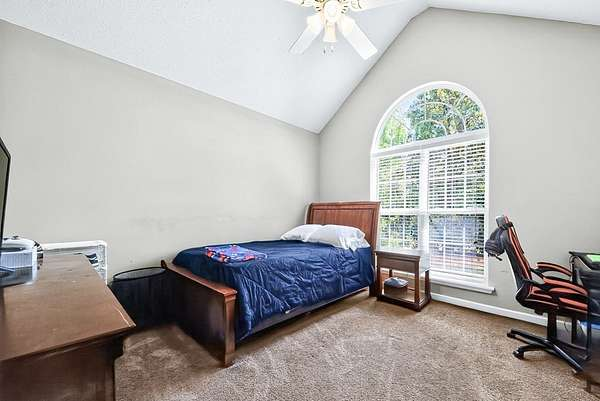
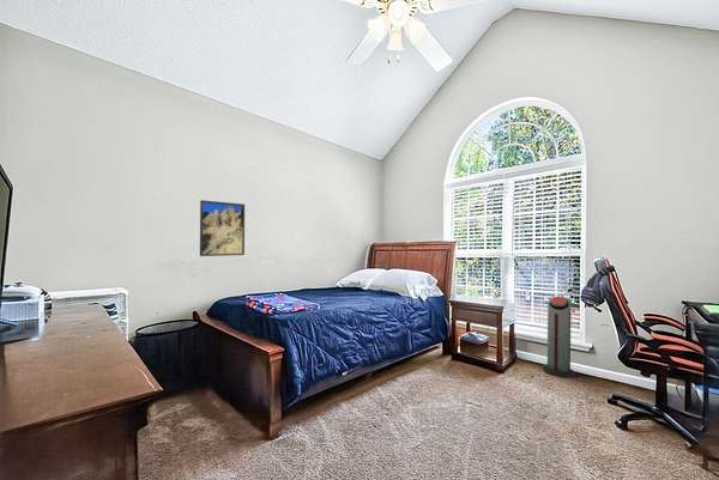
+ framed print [199,199,246,257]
+ air purifier [542,296,576,379]
